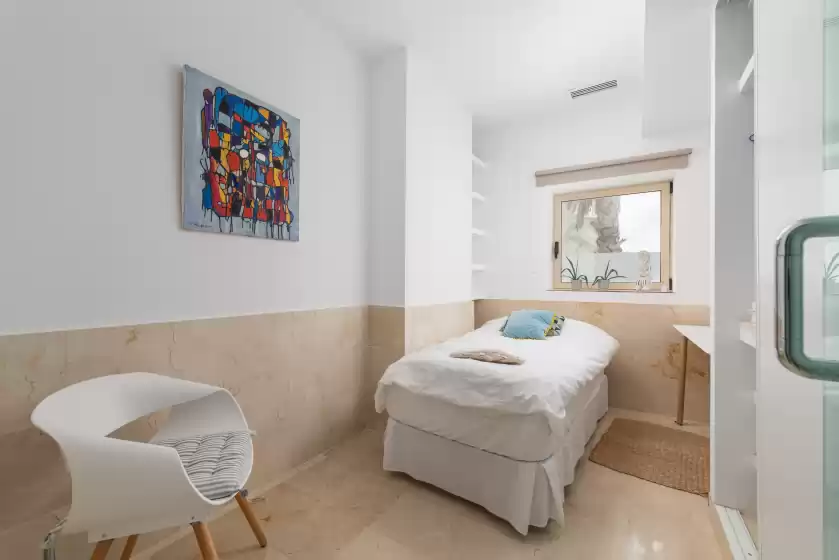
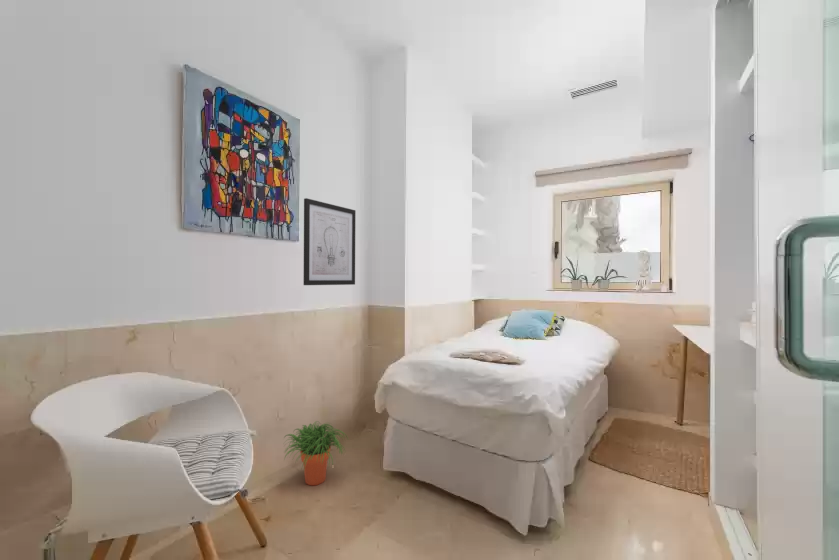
+ wall art [303,197,356,286]
+ potted plant [283,420,350,486]
